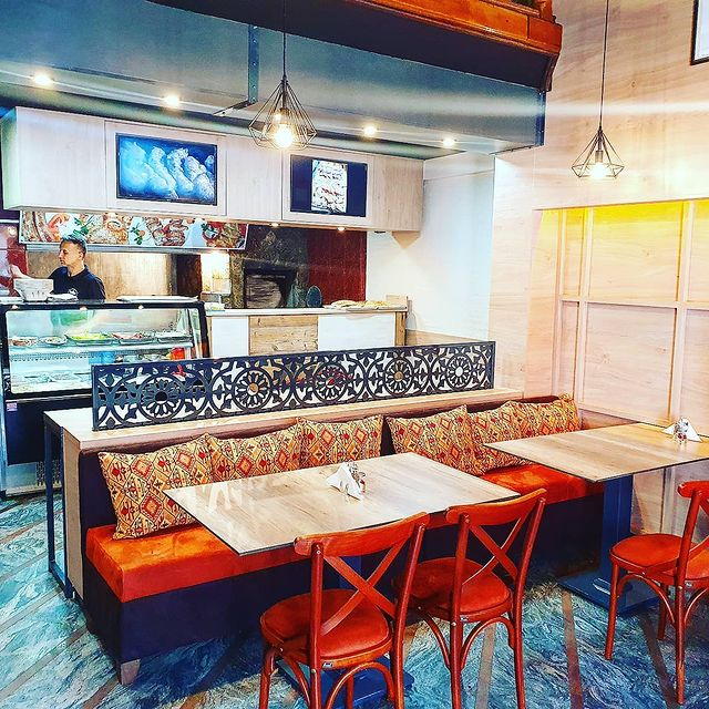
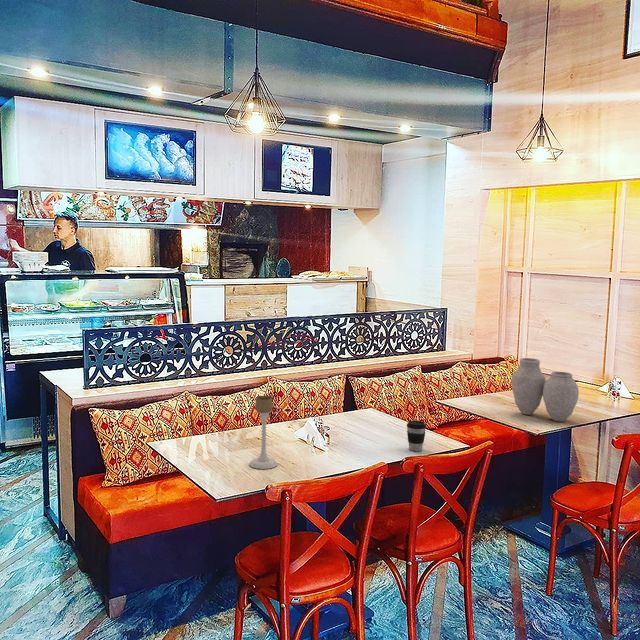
+ vase [511,357,580,423]
+ coffee cup [406,420,427,452]
+ candle holder [248,395,279,470]
